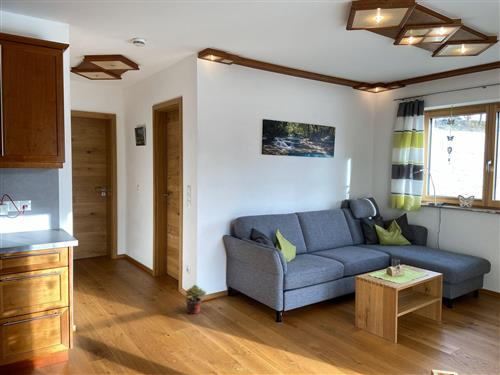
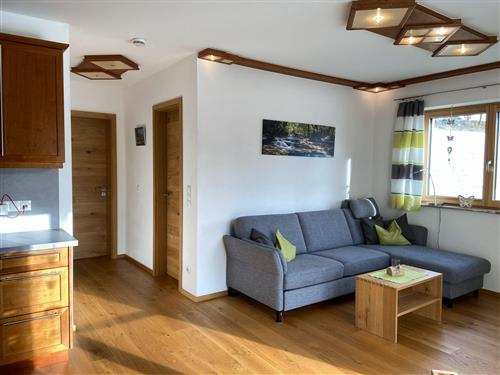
- potted plant [183,284,207,315]
